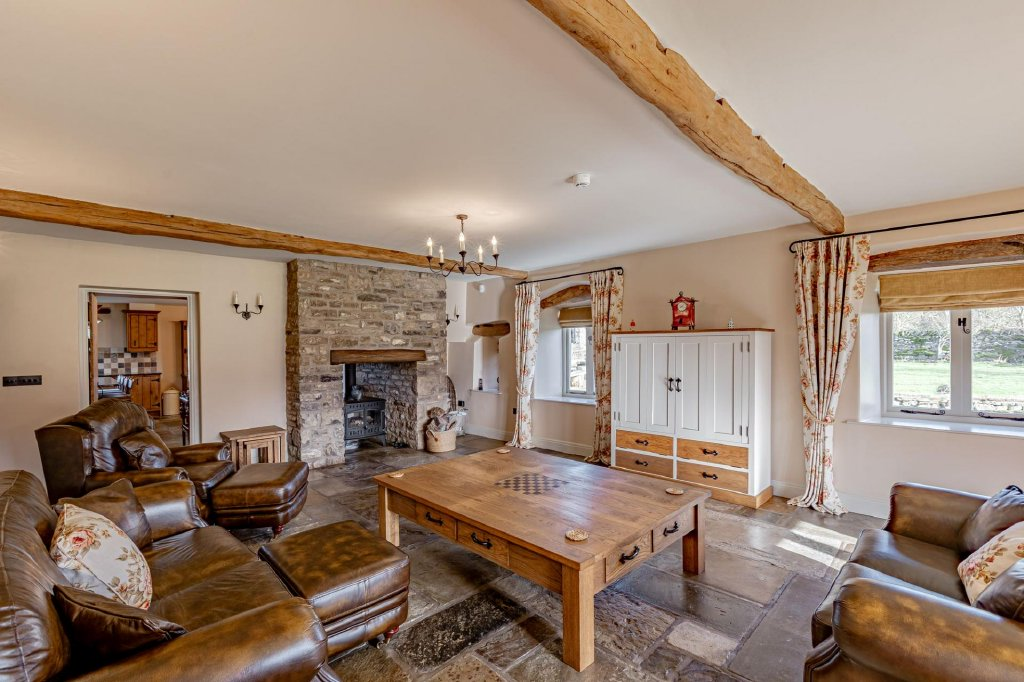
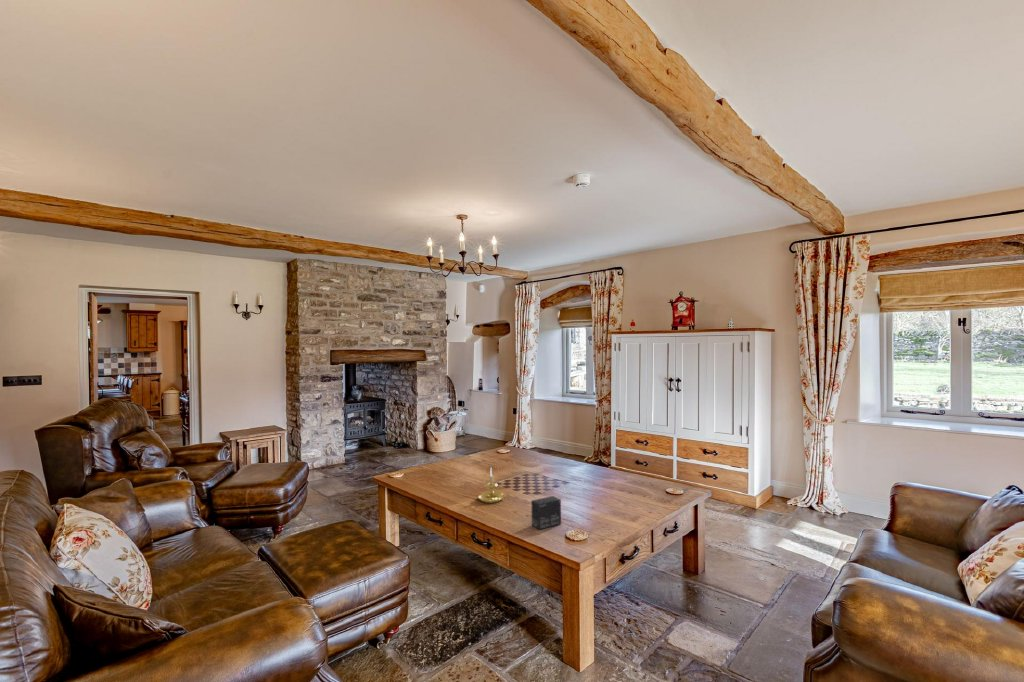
+ candle holder [477,468,505,504]
+ small box [530,495,562,531]
